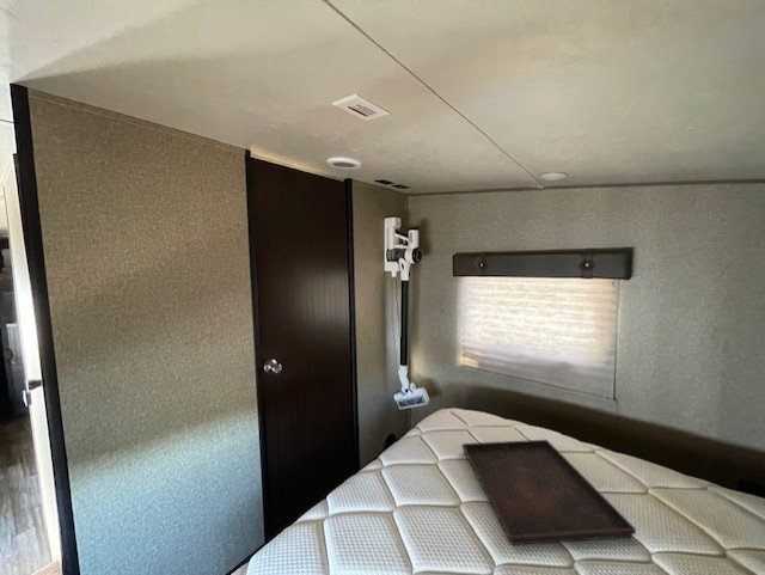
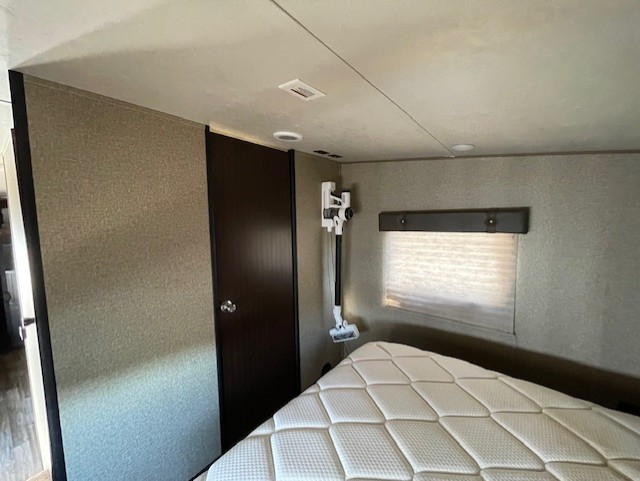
- serving tray [461,439,637,546]
